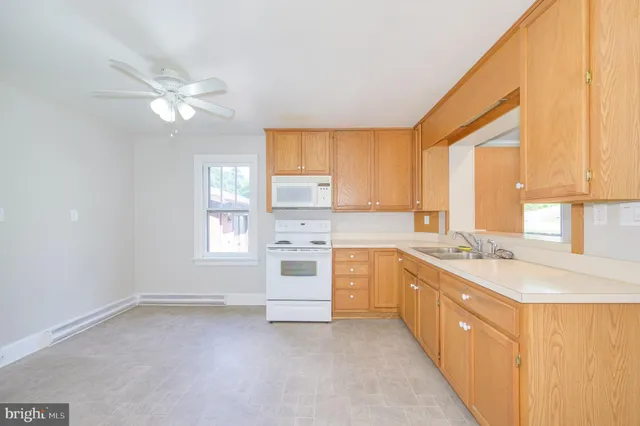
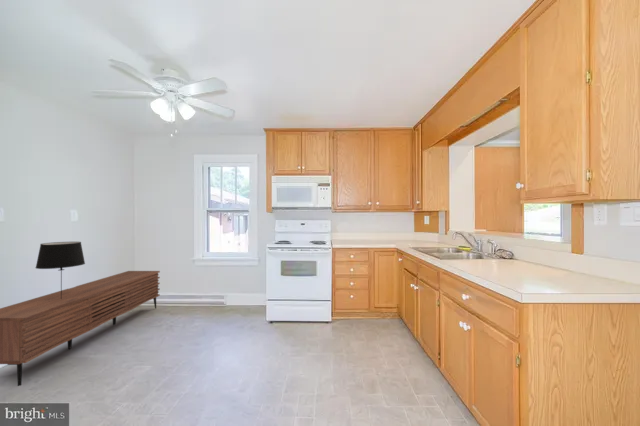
+ sideboard [0,270,161,387]
+ table lamp [35,241,86,299]
